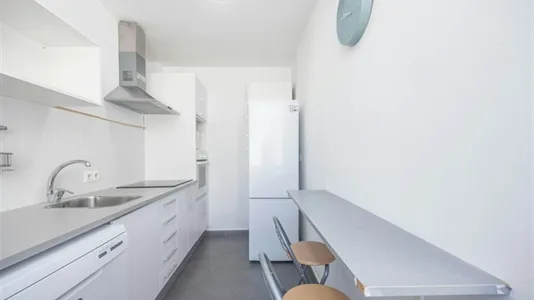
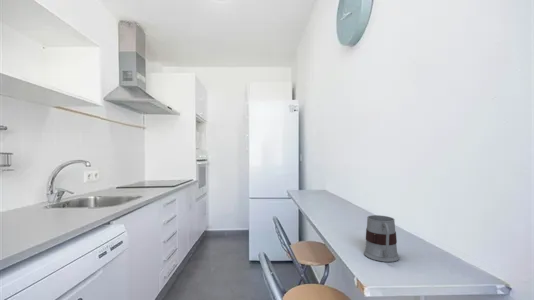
+ mug [363,214,400,263]
